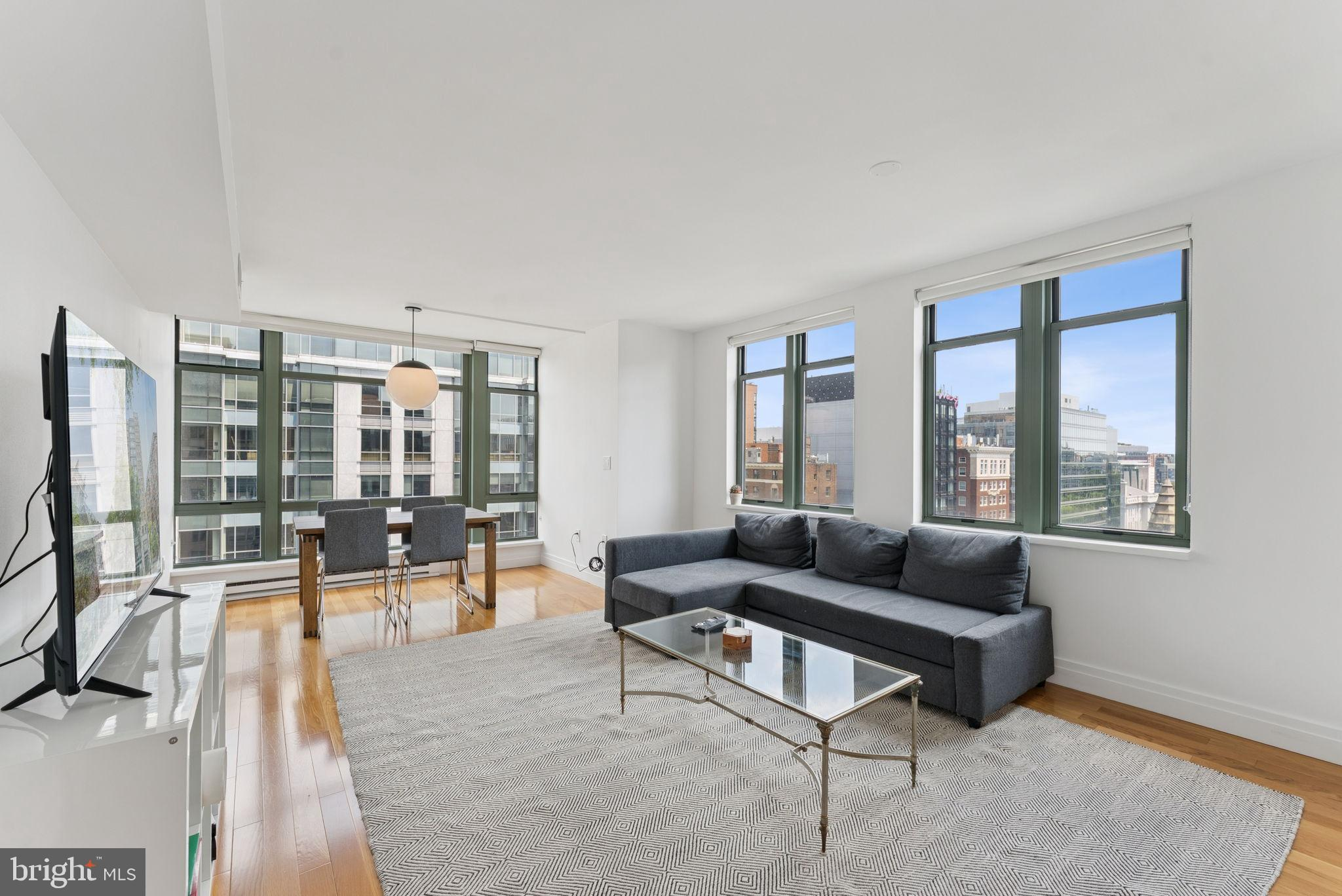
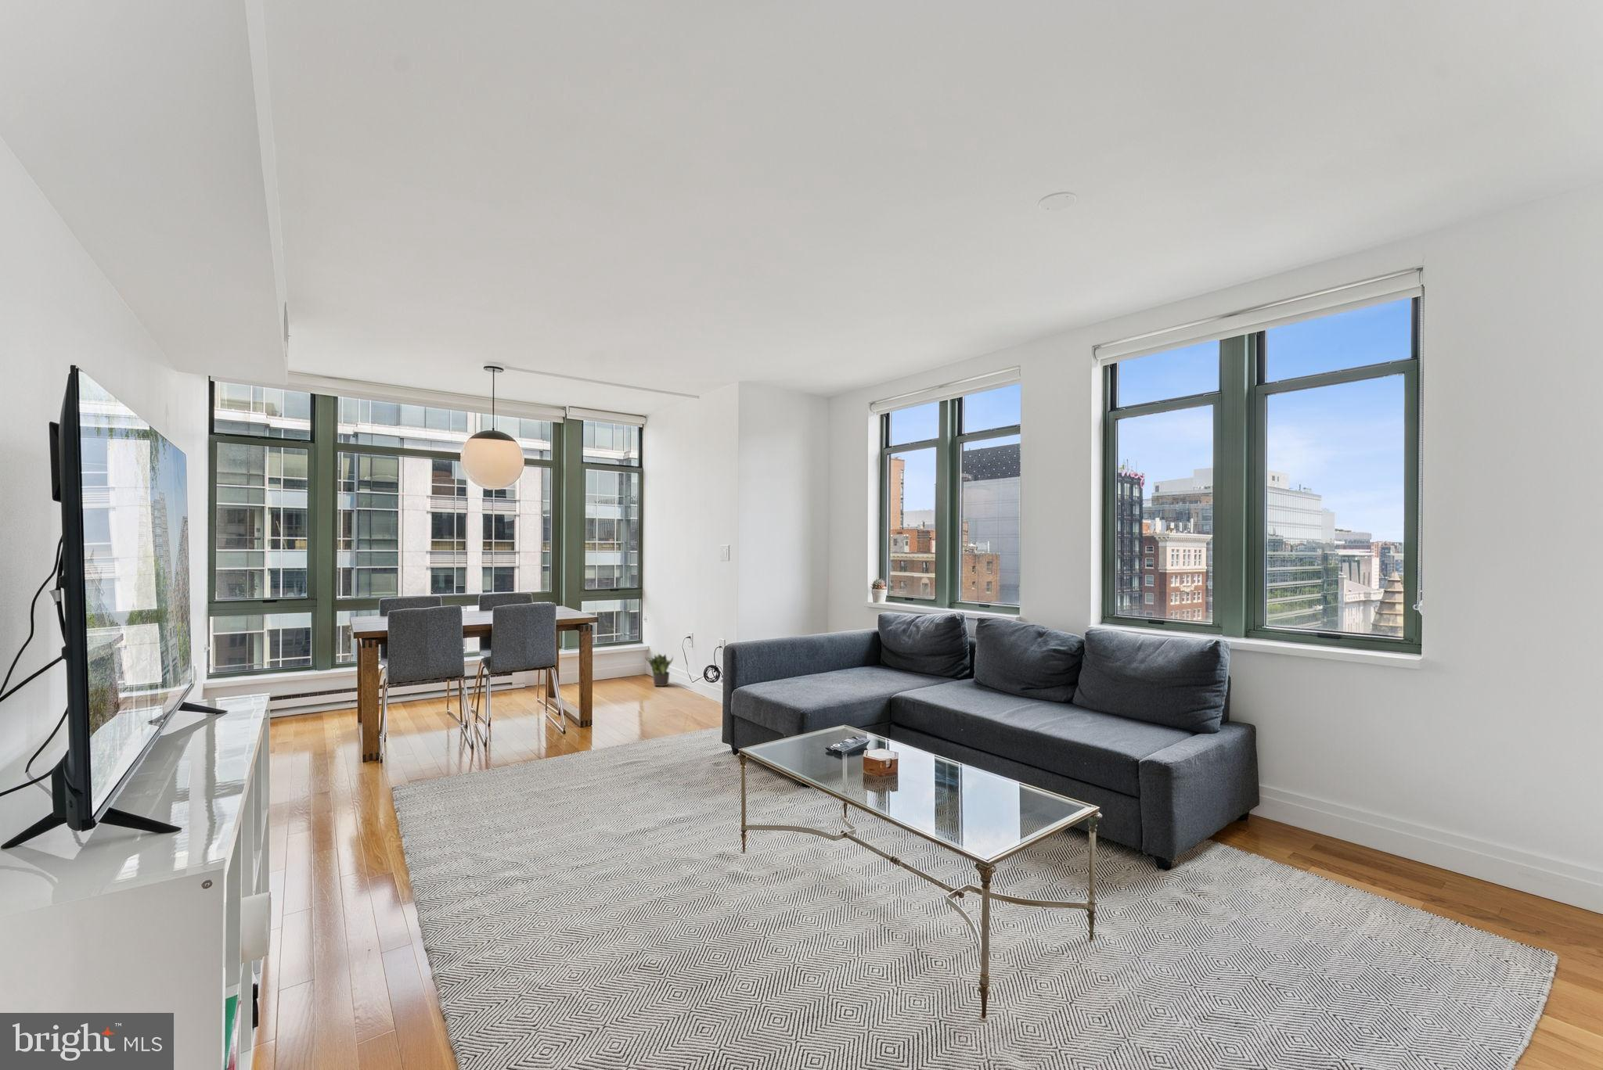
+ potted plant [645,651,674,687]
